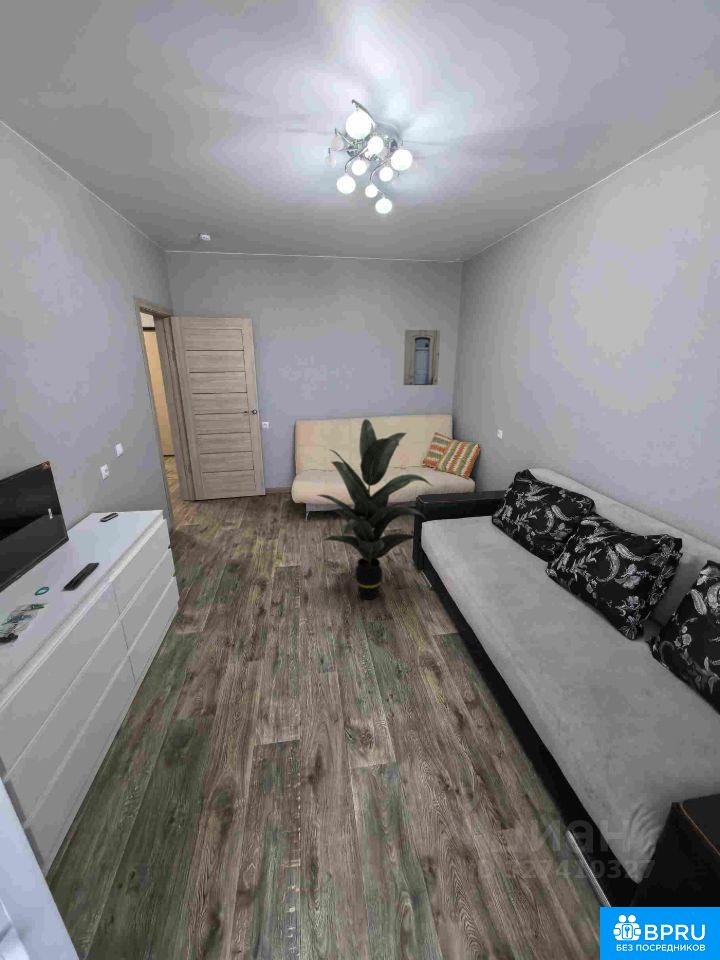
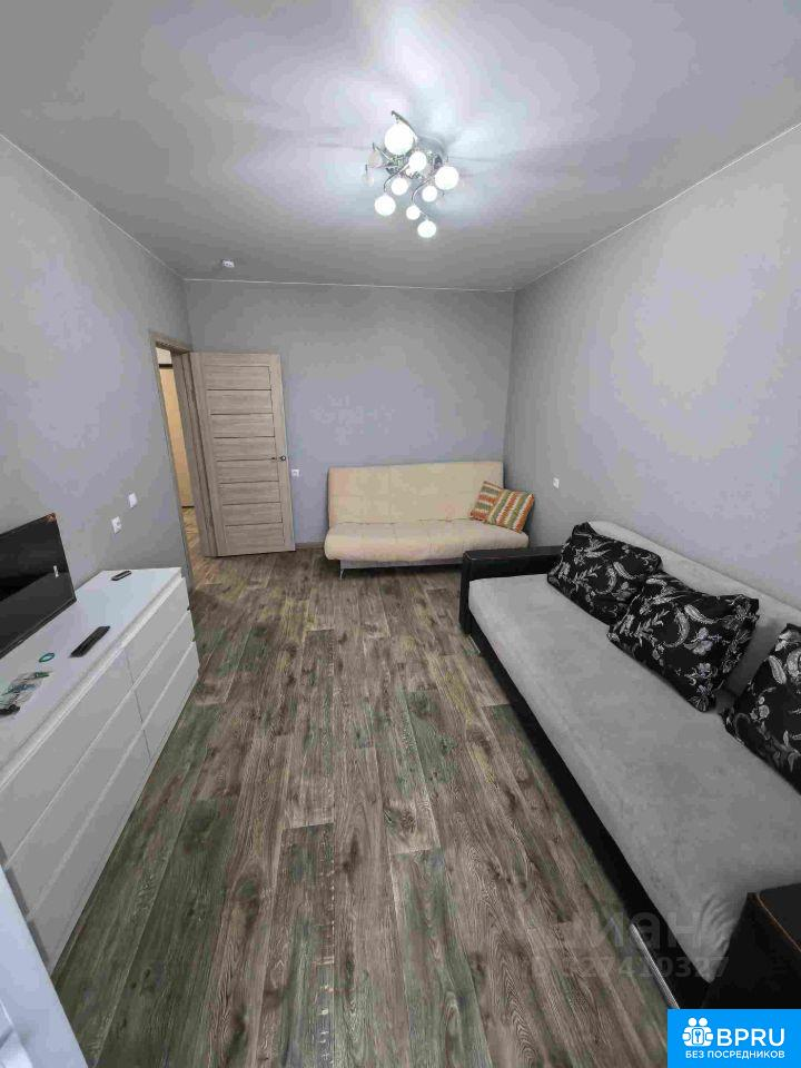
- indoor plant [316,418,433,600]
- wall art [403,329,441,386]
